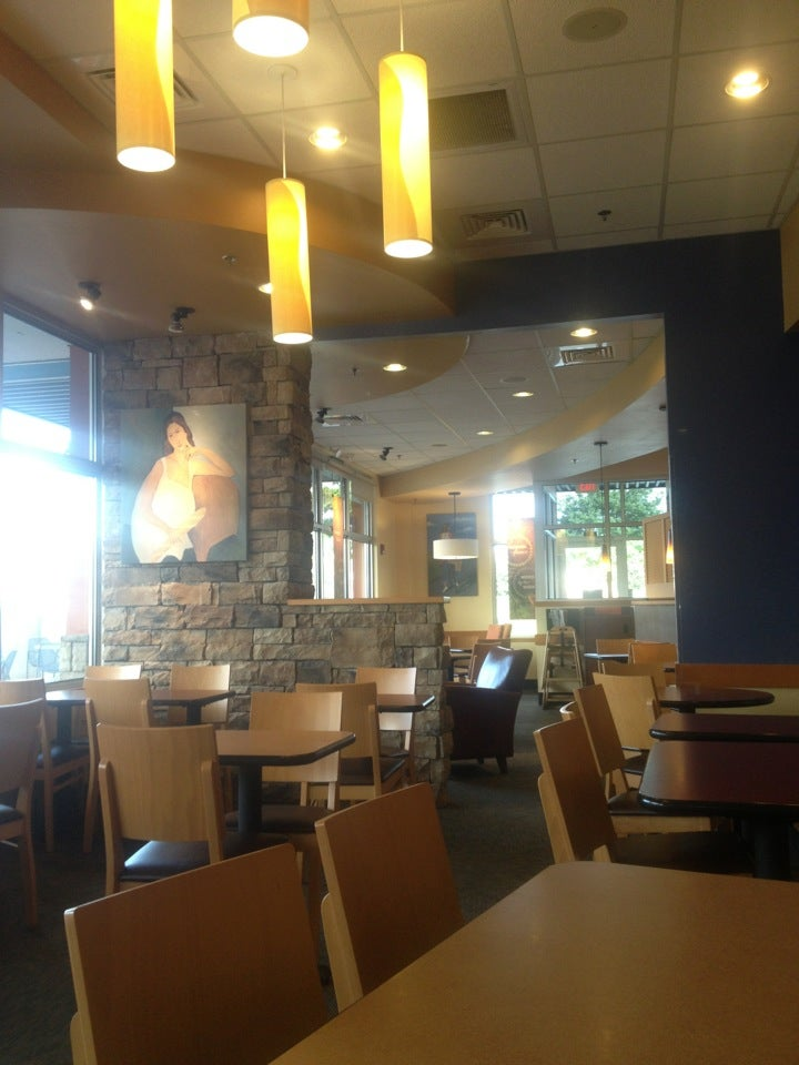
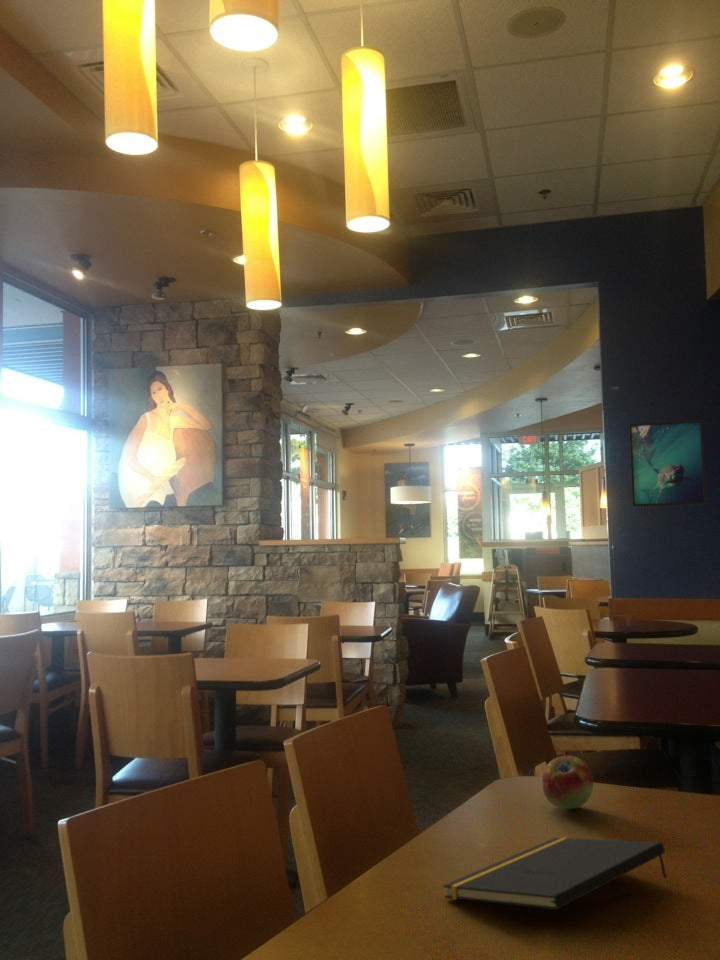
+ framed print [628,419,707,508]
+ notepad [442,837,668,911]
+ fruit [541,755,594,810]
